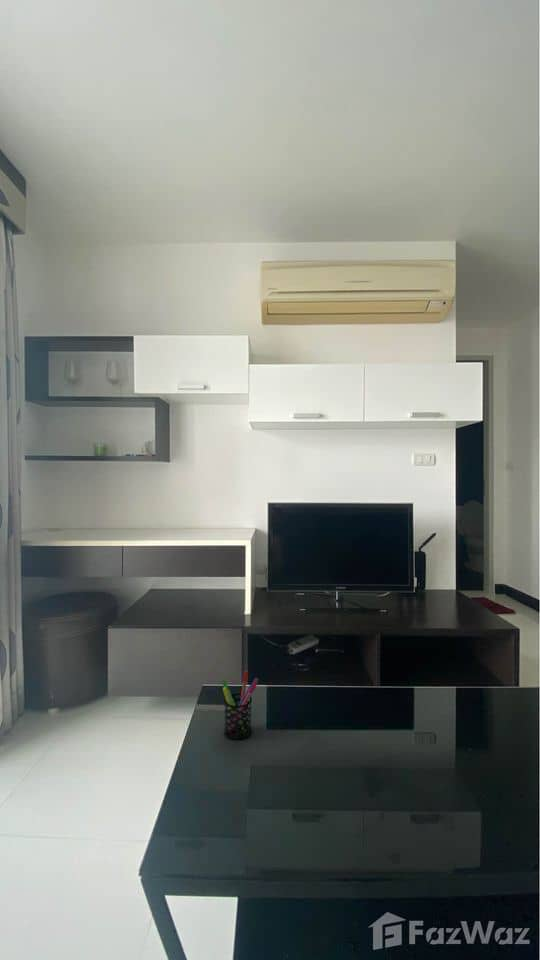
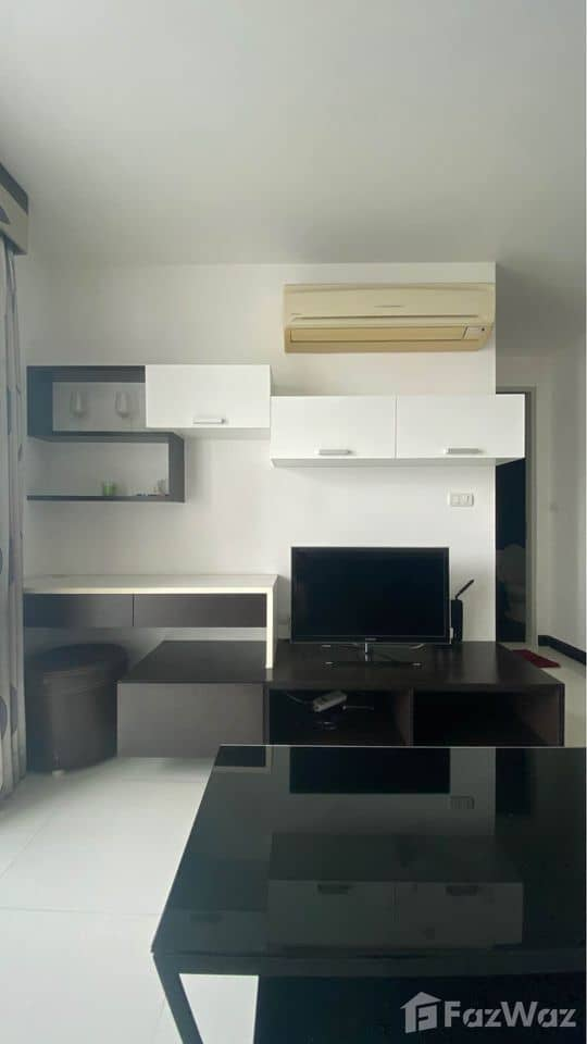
- pen holder [221,670,259,740]
